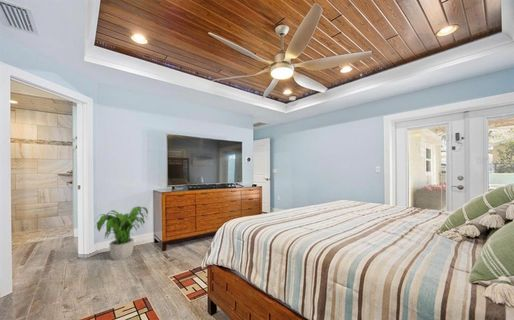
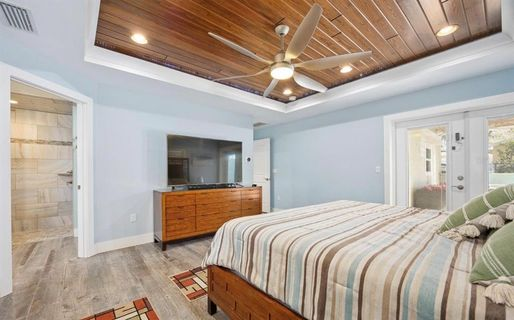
- potted plant [93,205,149,261]
